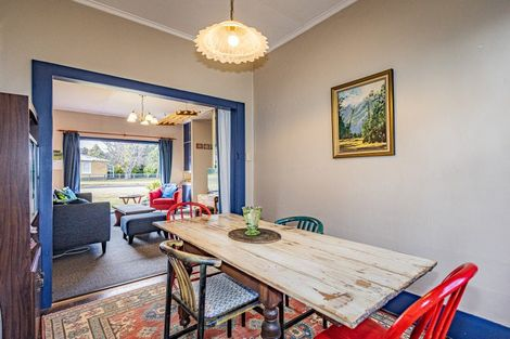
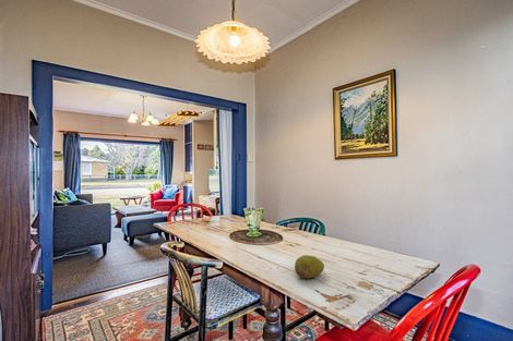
+ fruit [294,254,325,280]
